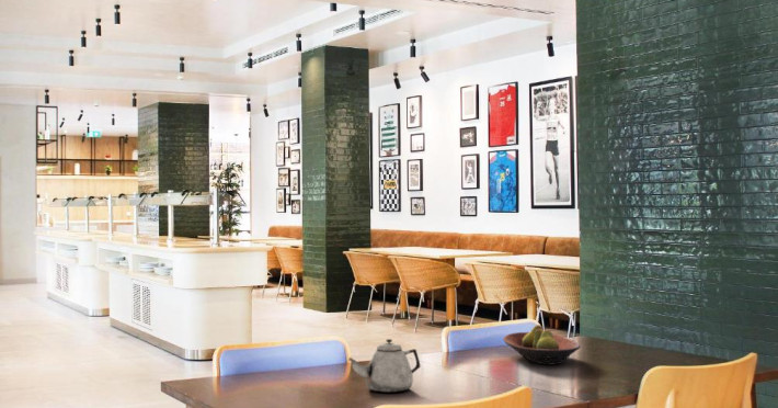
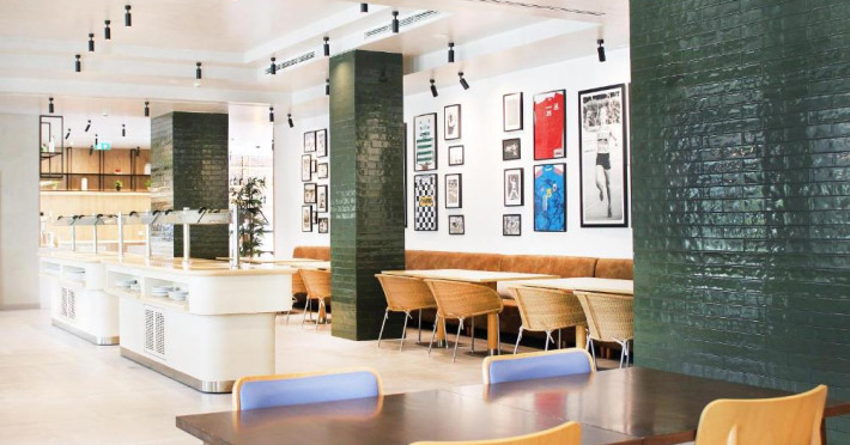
- teapot [347,338,422,394]
- fruit bowl [502,324,581,366]
